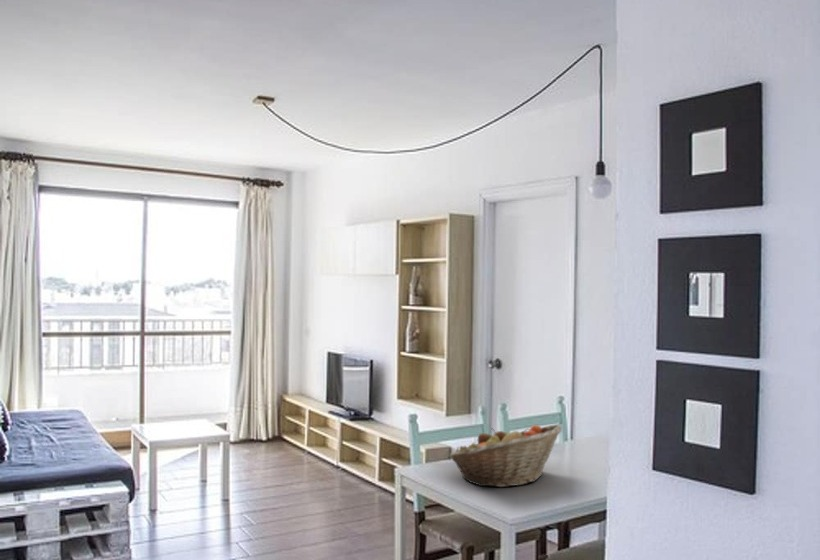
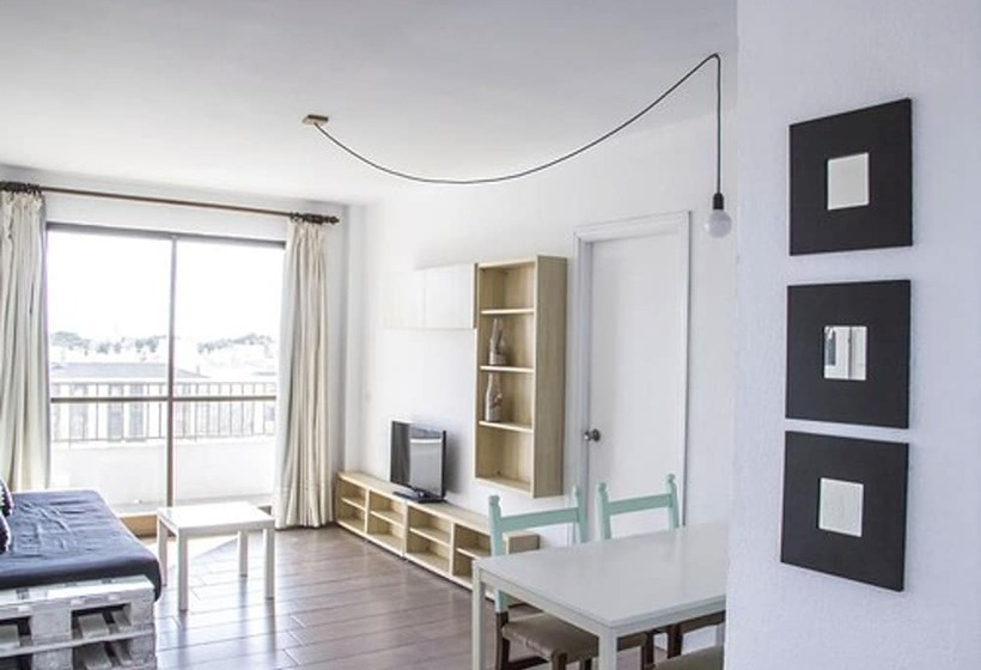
- fruit basket [448,423,563,488]
